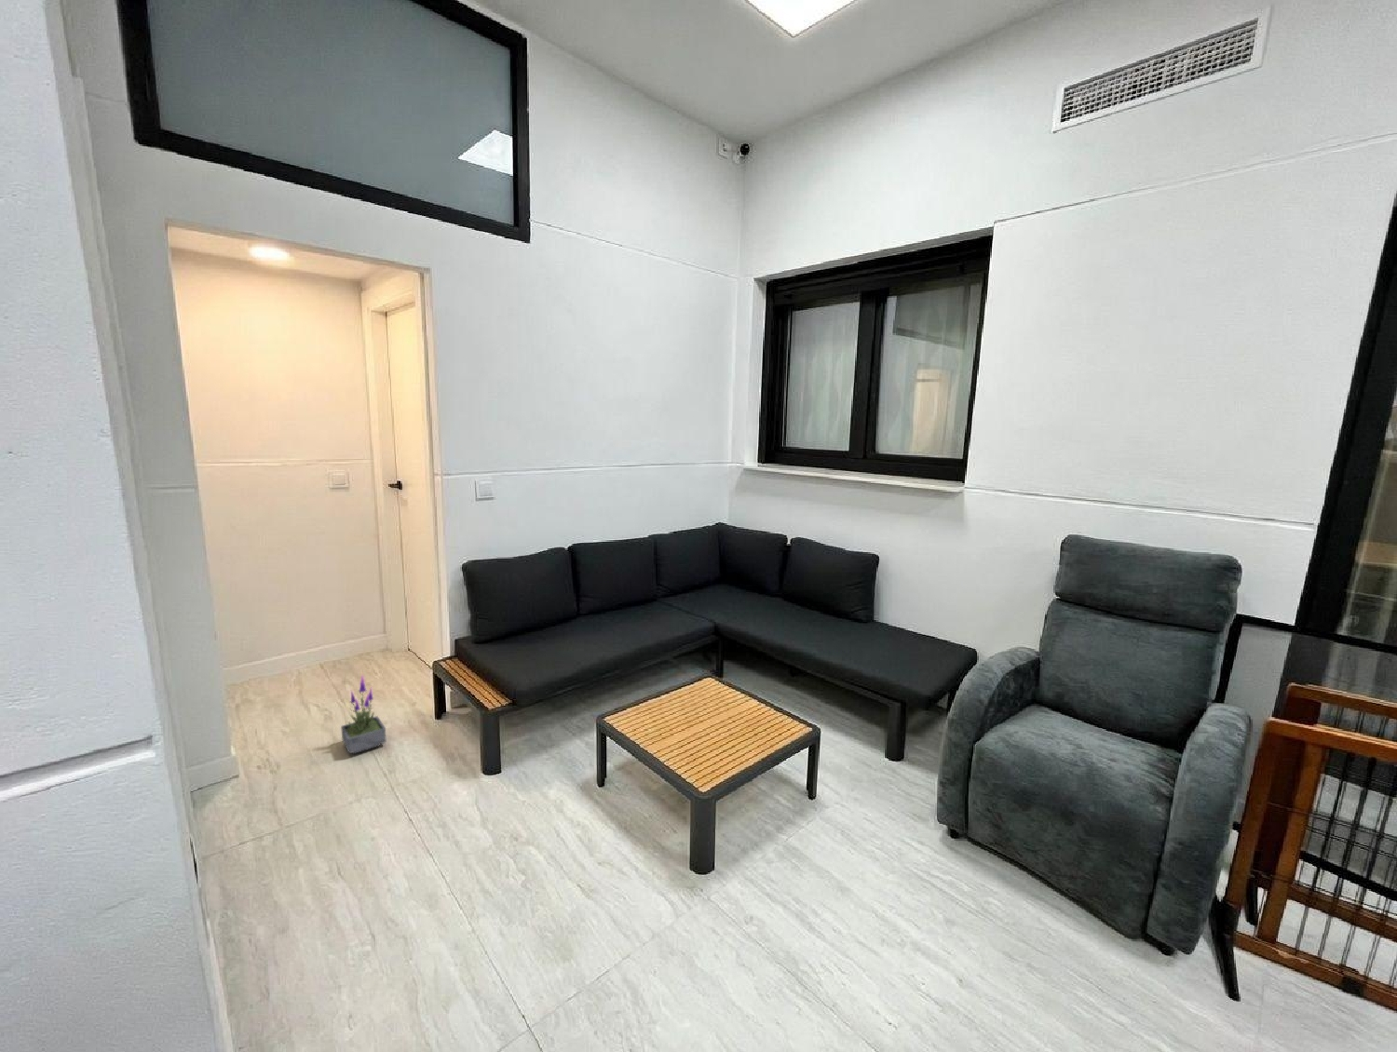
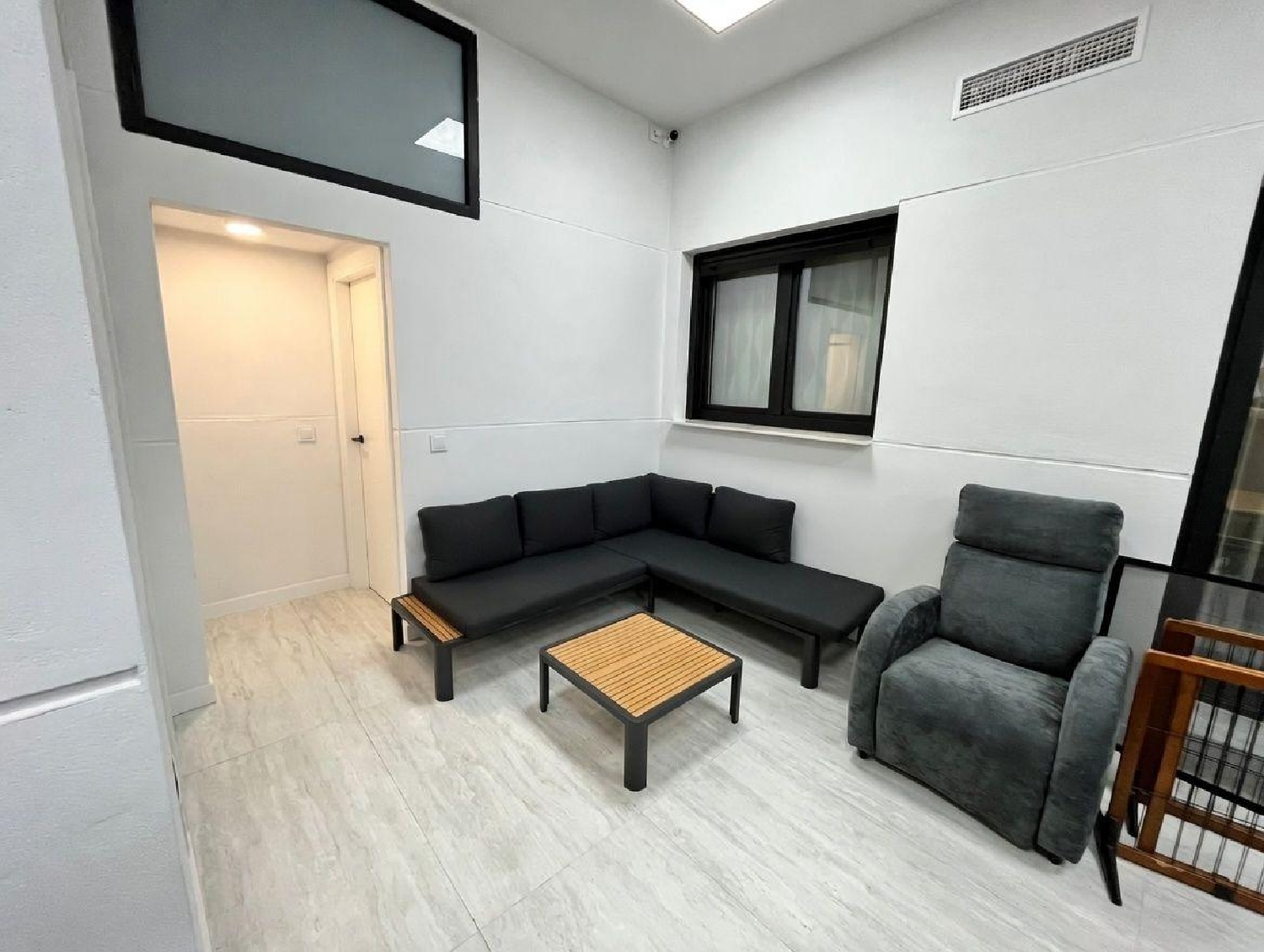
- potted plant [340,674,388,755]
